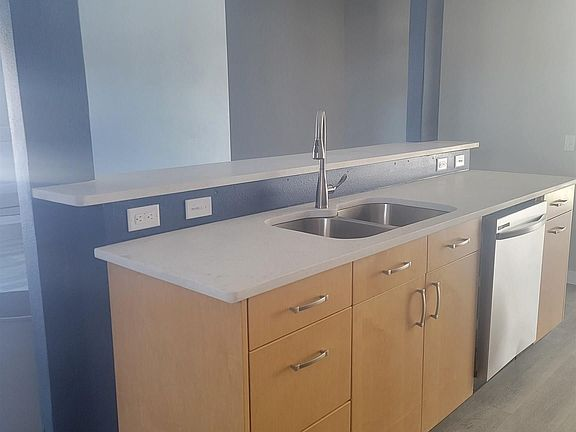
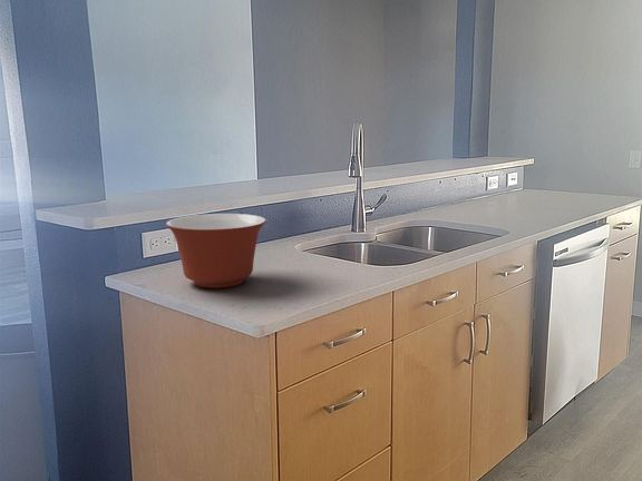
+ mixing bowl [165,213,268,289]
